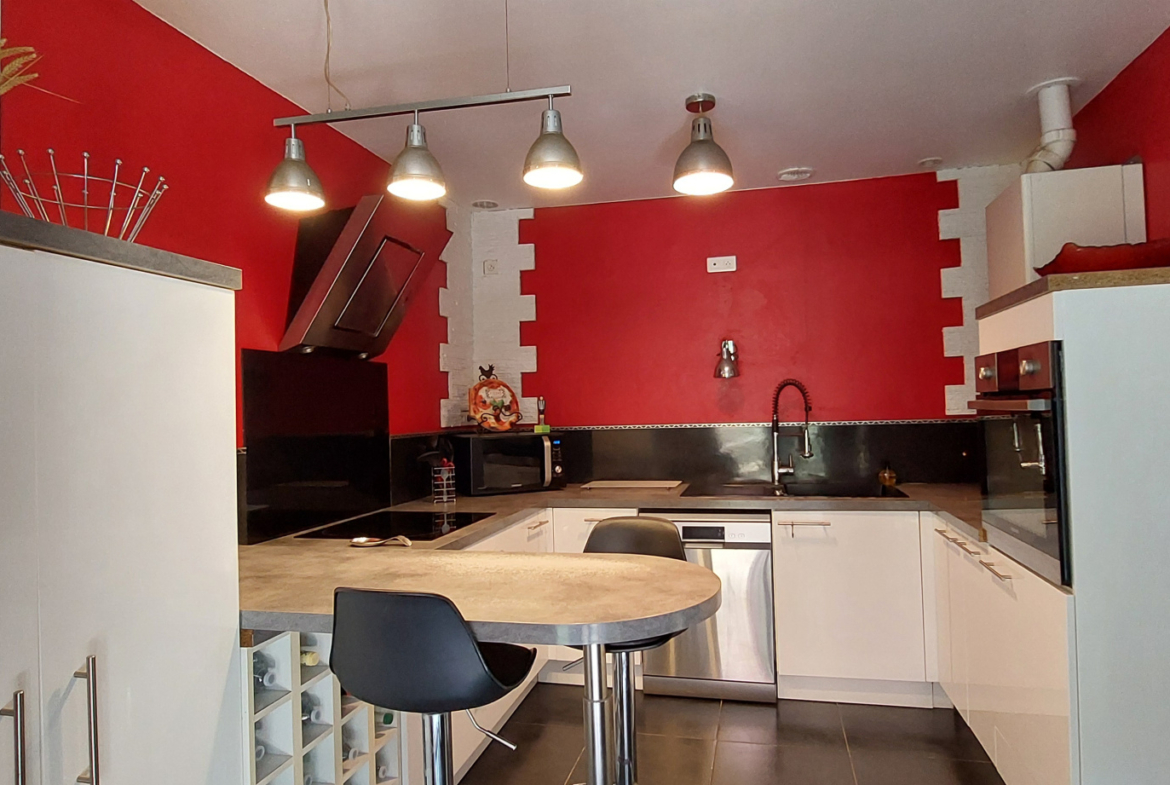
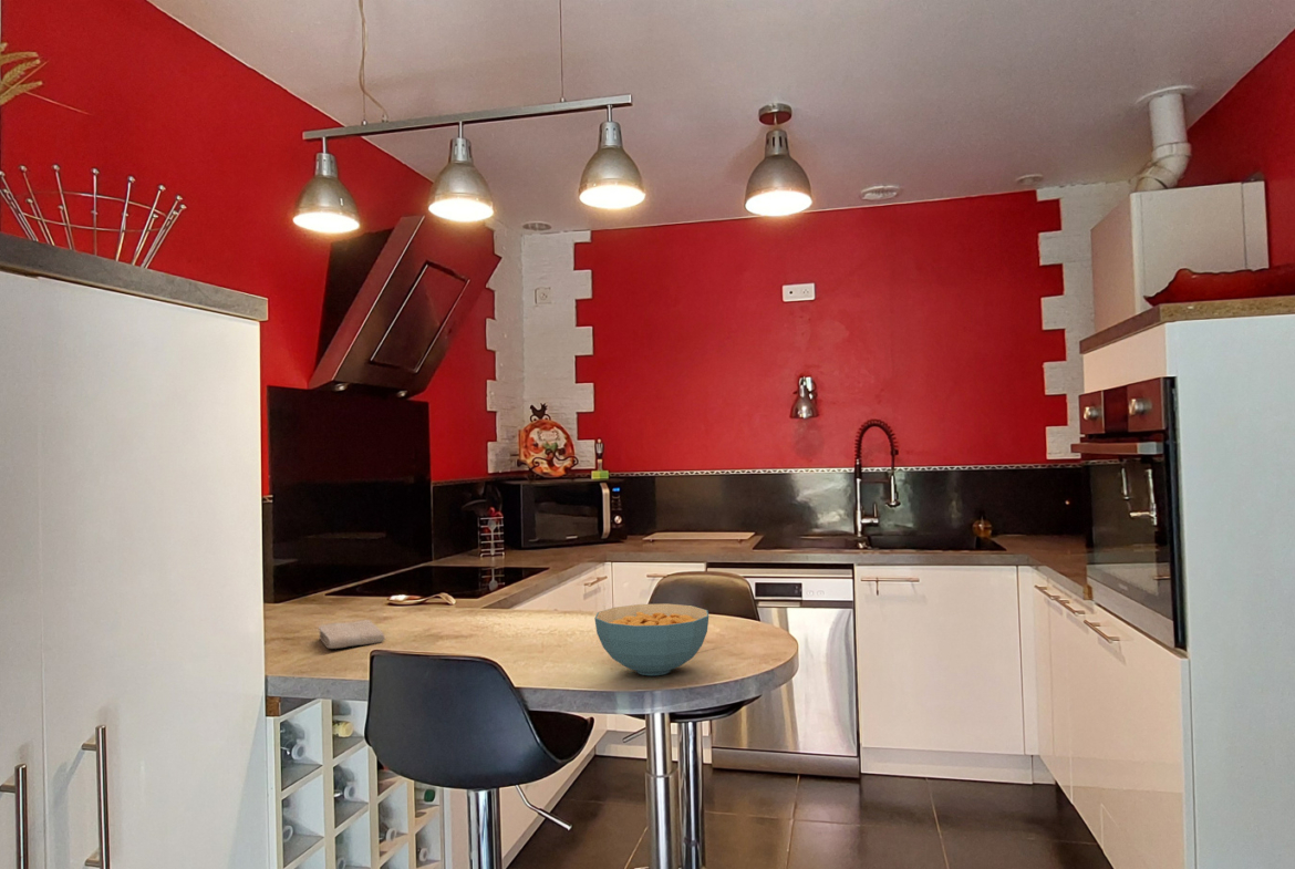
+ cereal bowl [593,602,709,676]
+ washcloth [318,619,386,650]
